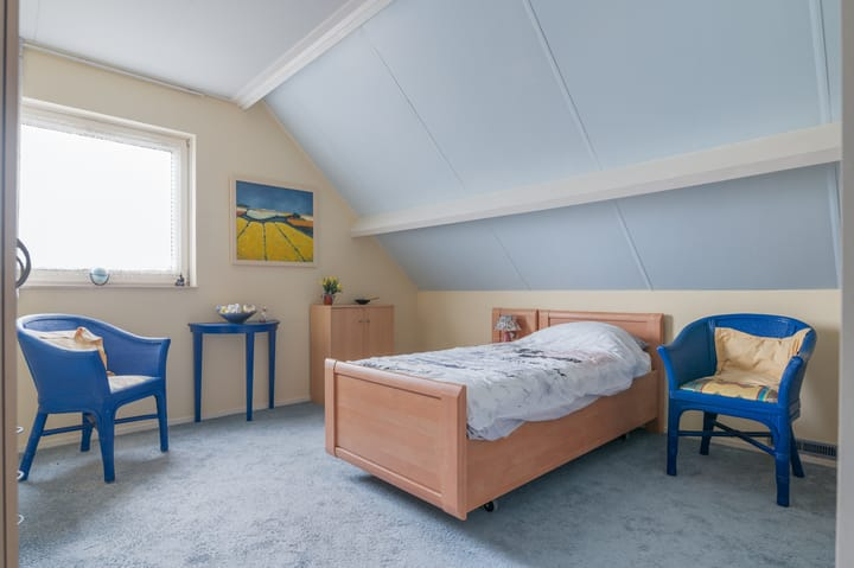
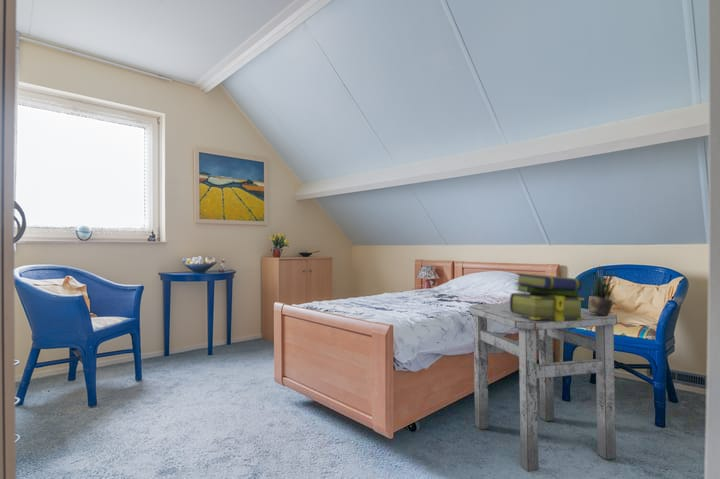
+ side table [468,302,618,473]
+ potted plant [587,264,616,316]
+ stack of books [509,272,585,321]
